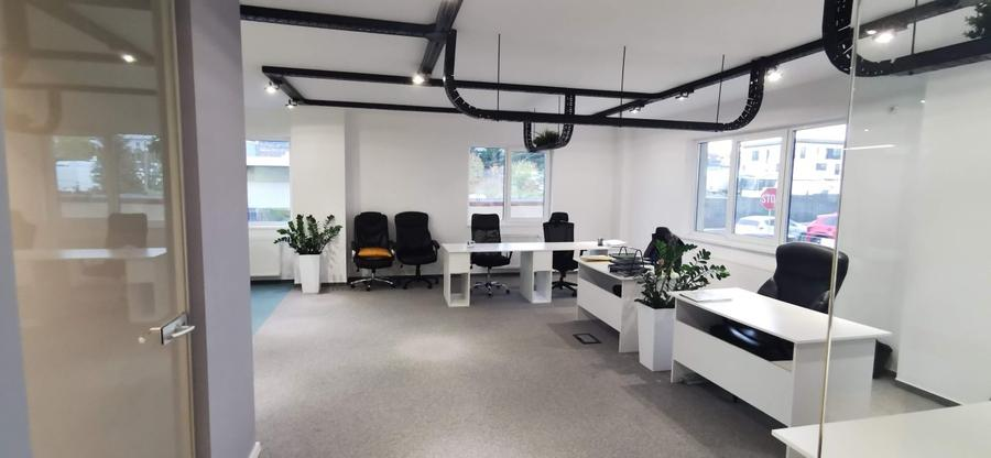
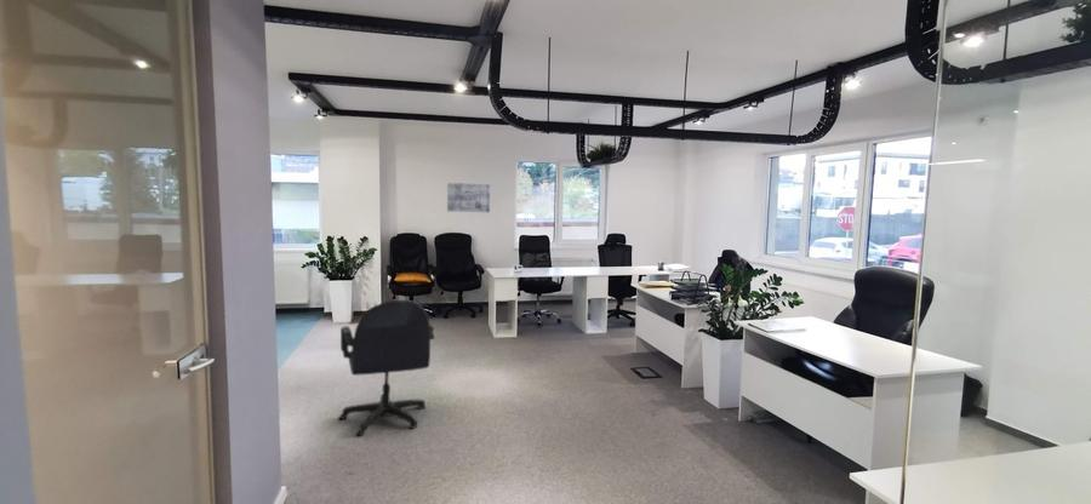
+ office chair [337,299,436,437]
+ wall art [446,182,491,213]
